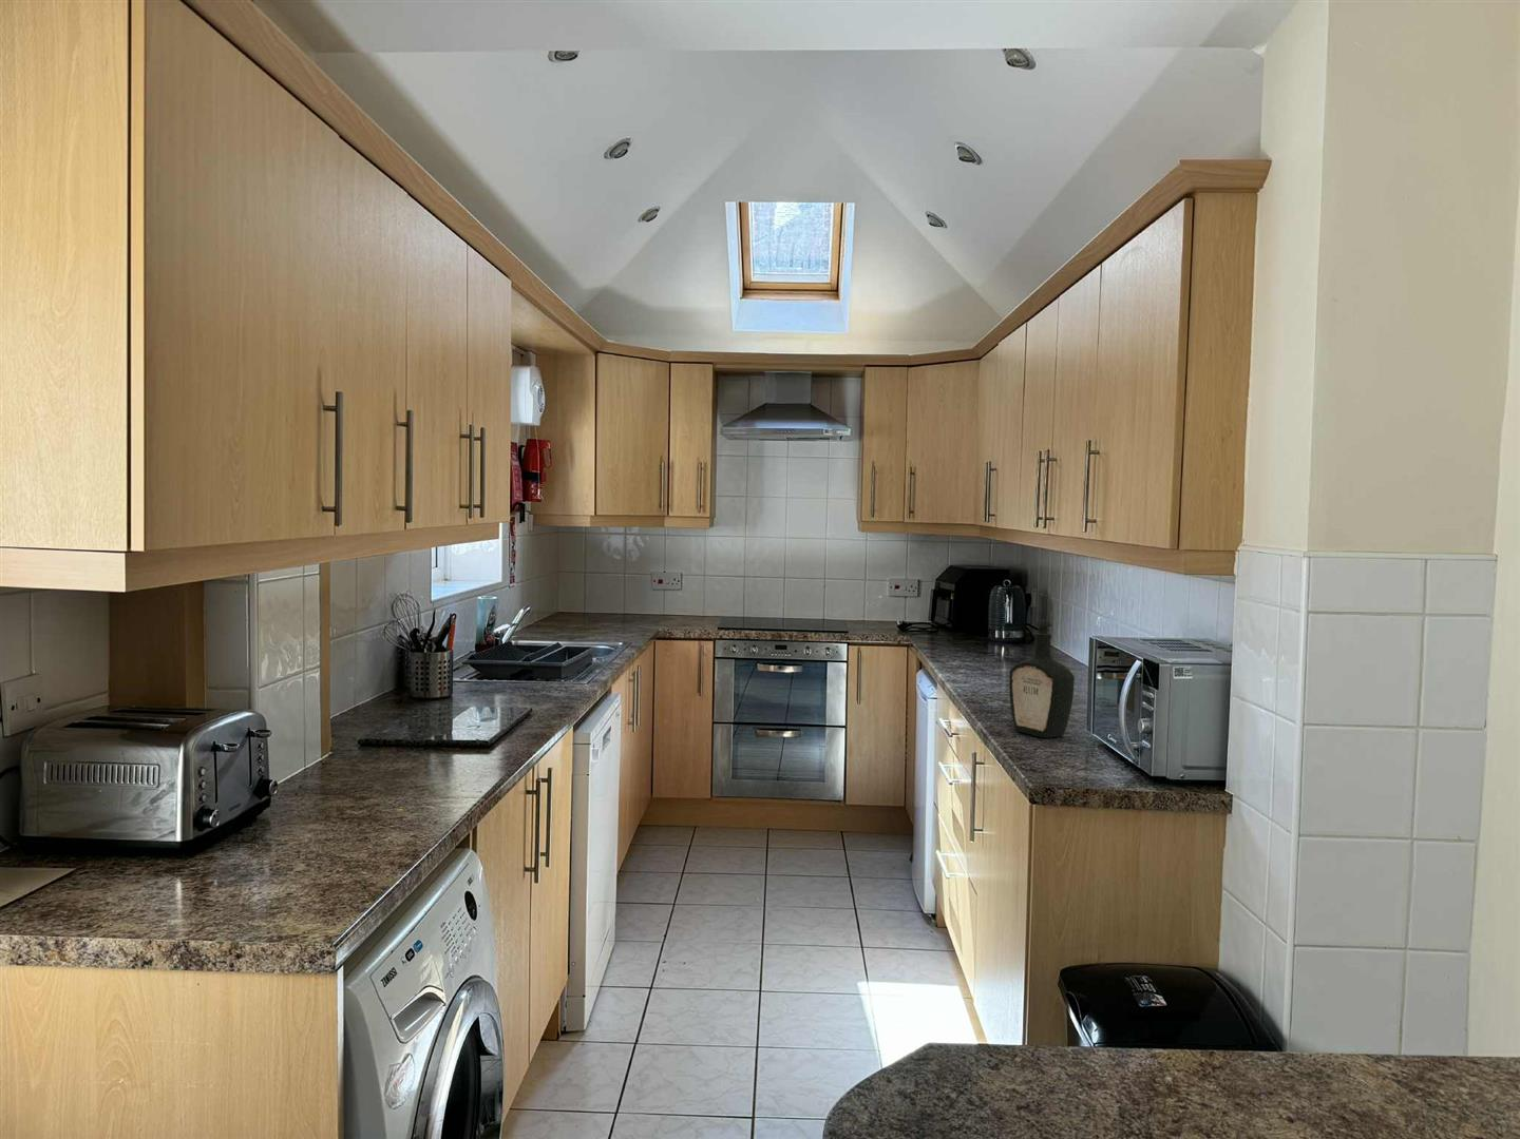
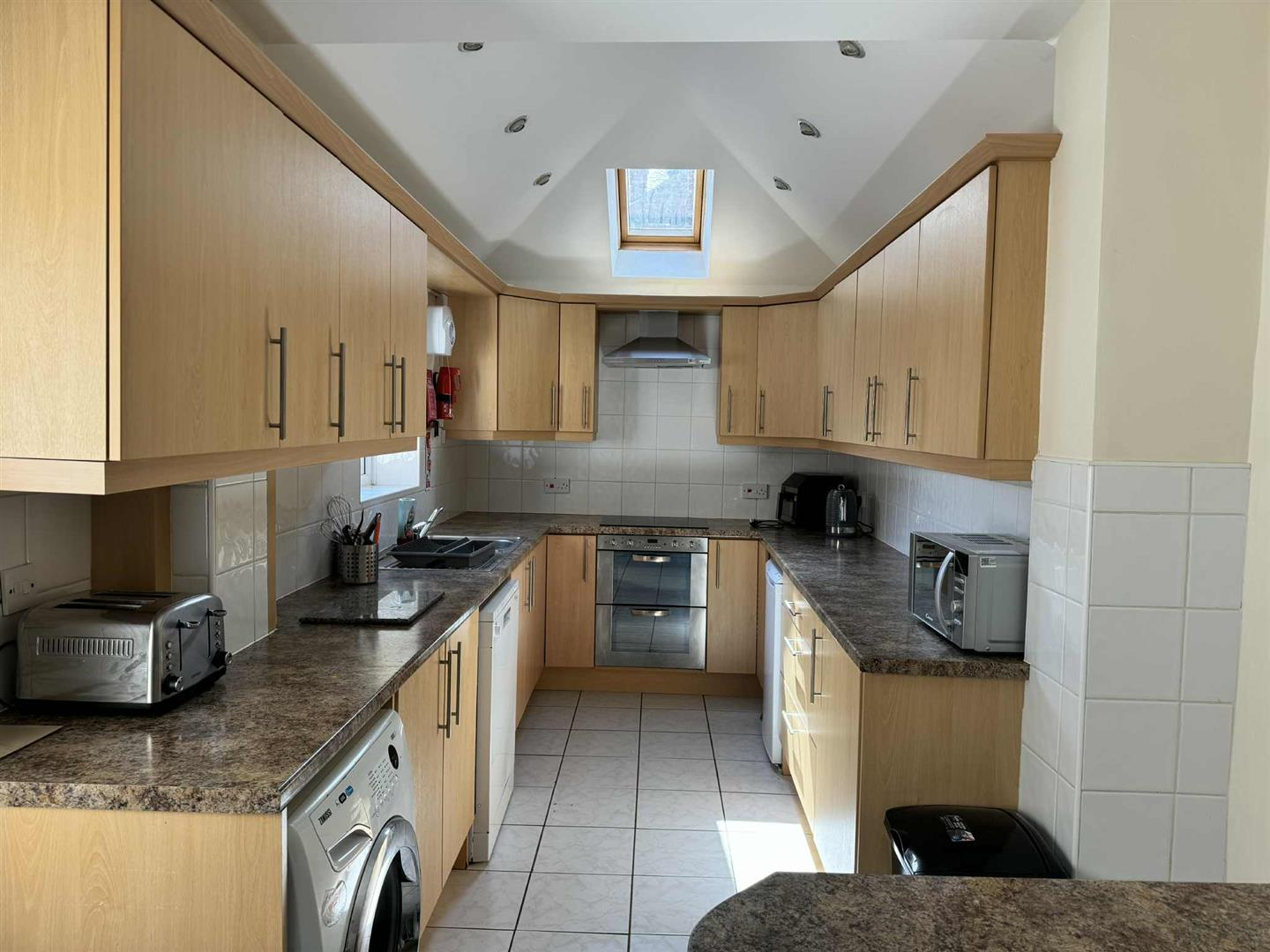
- bottle [1008,619,1076,739]
